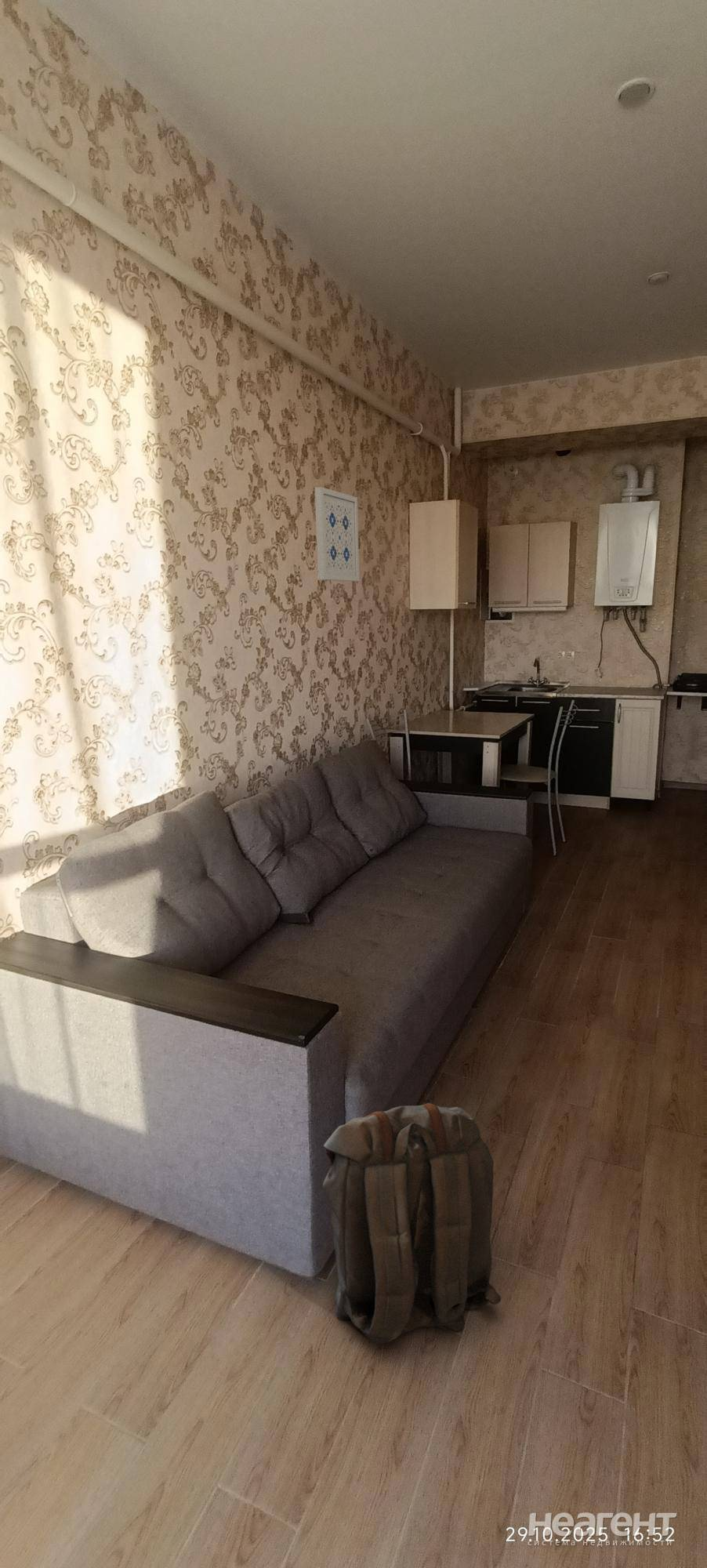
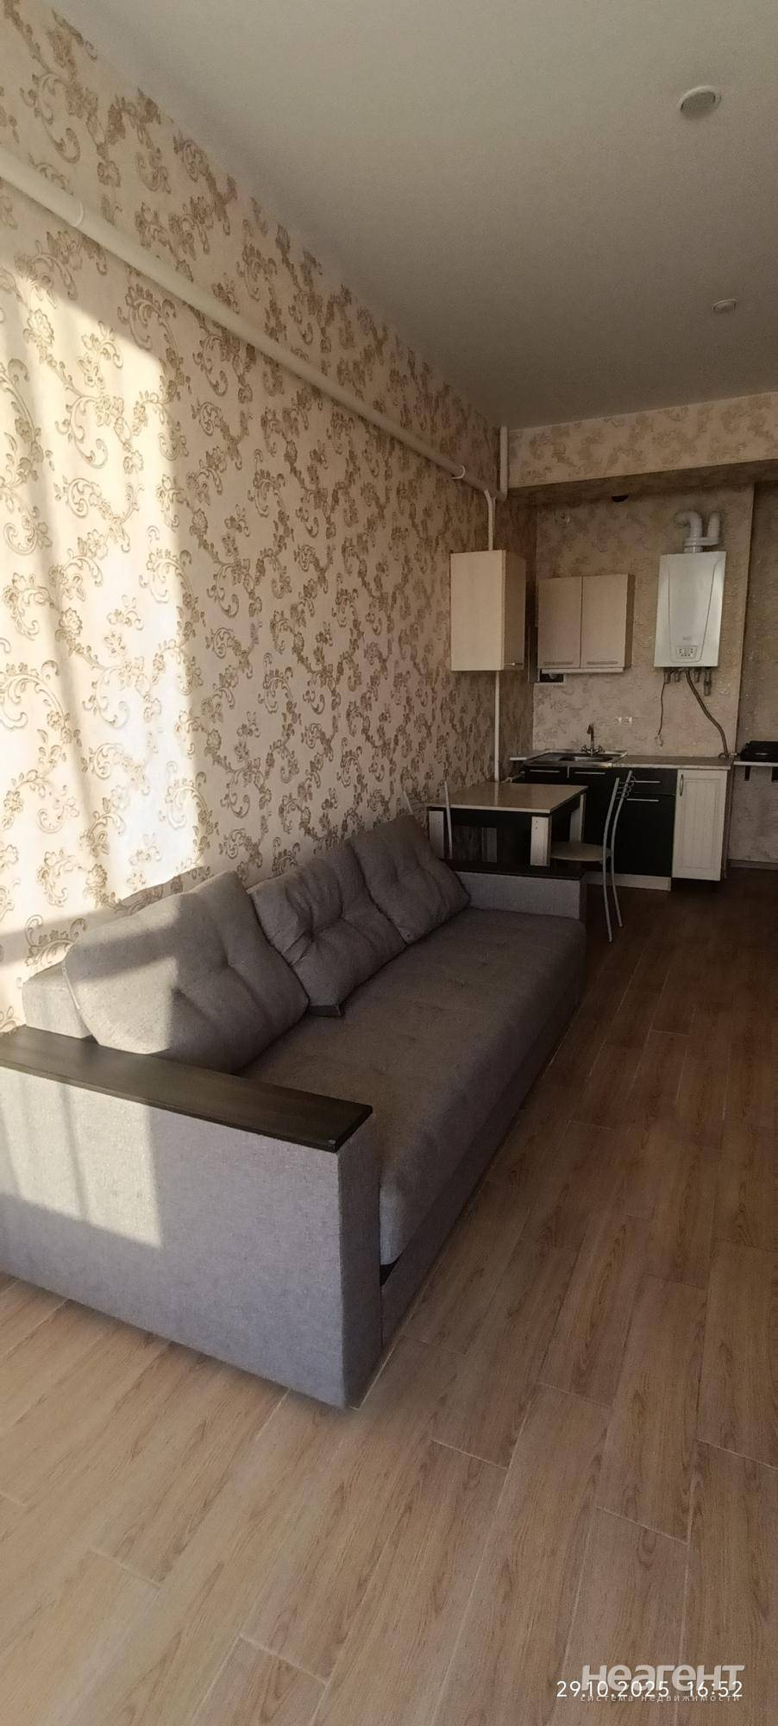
- backpack [322,1102,502,1344]
- wall art [314,486,360,582]
